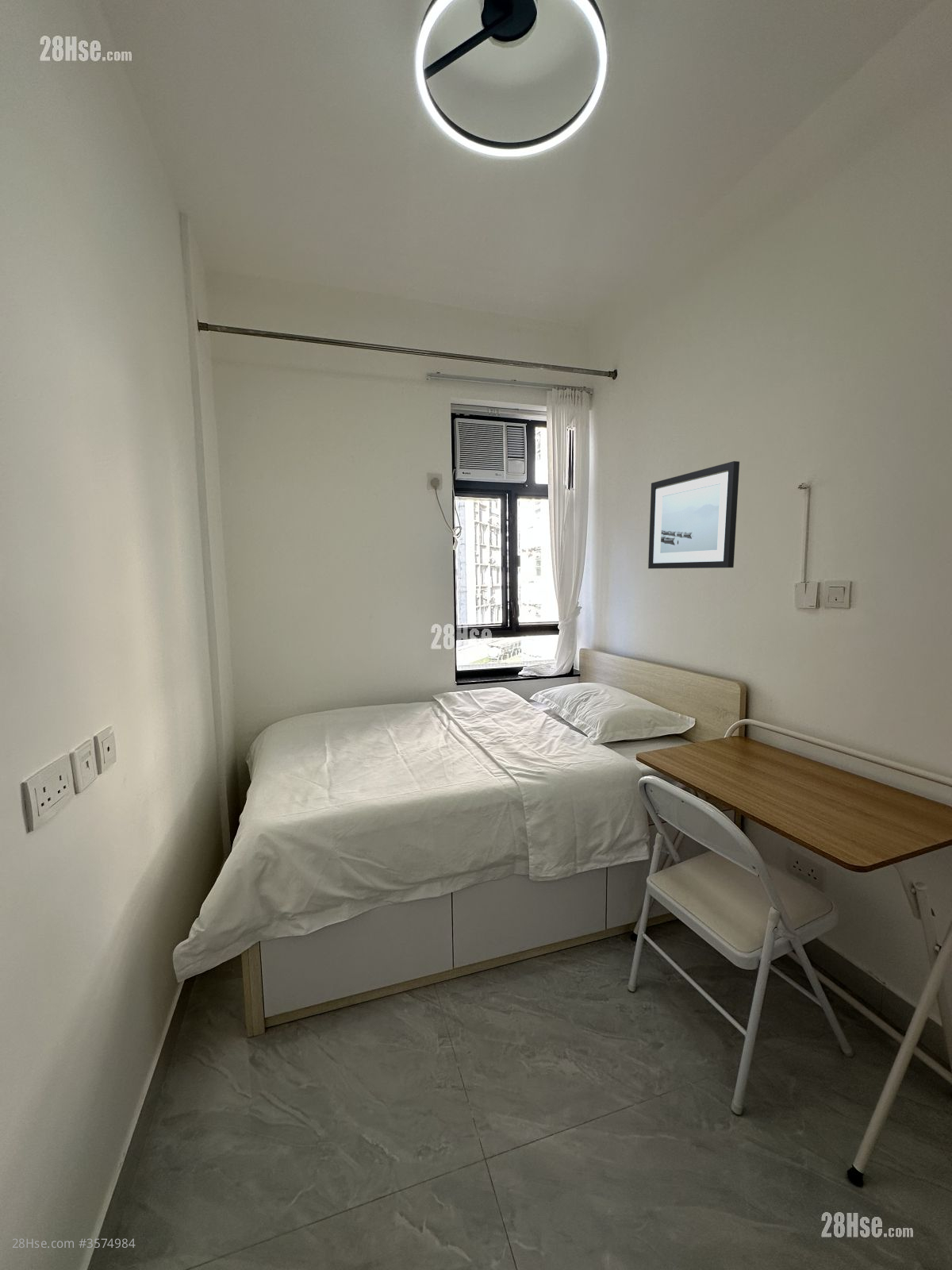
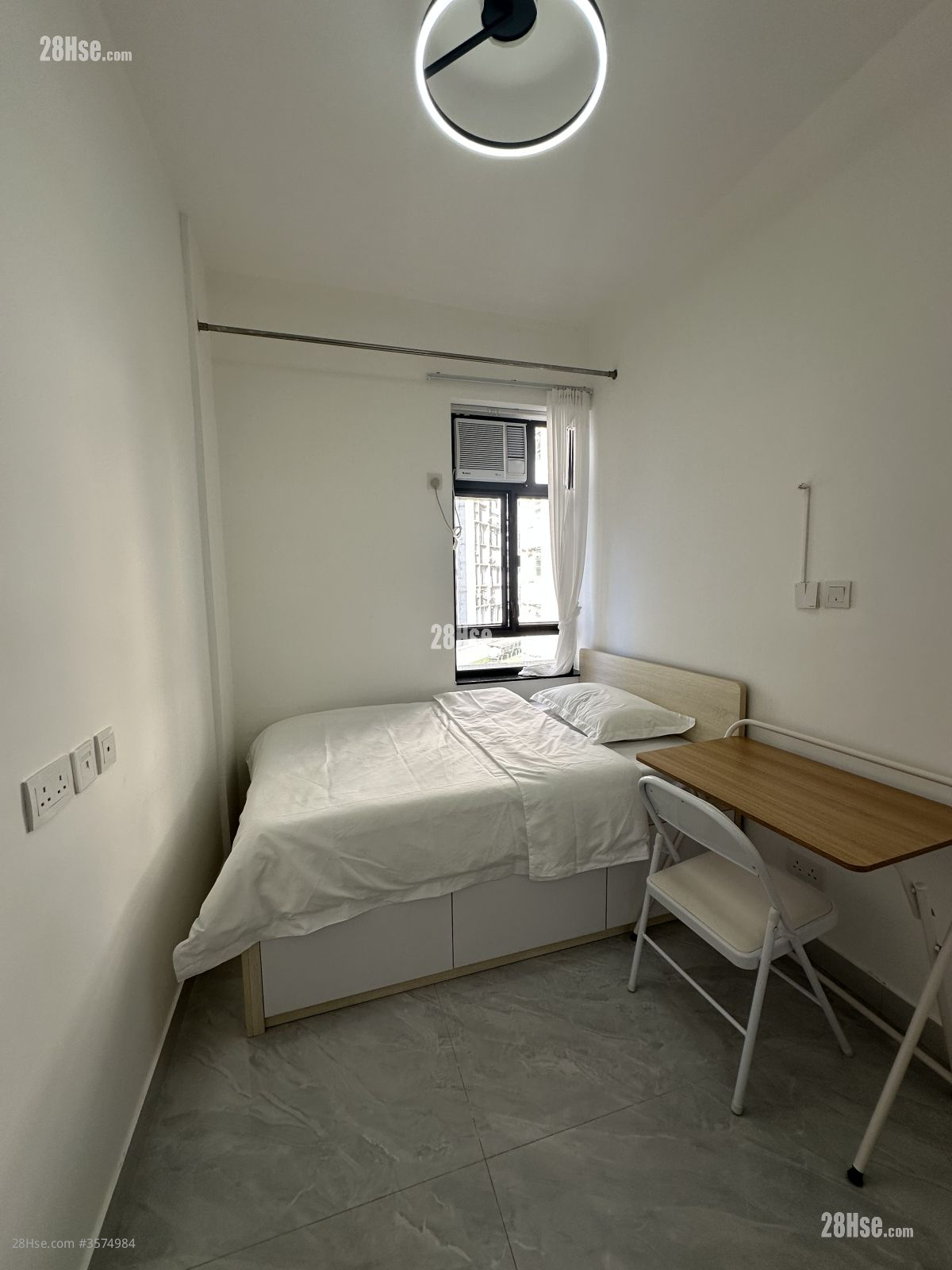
- wall art [647,460,740,569]
